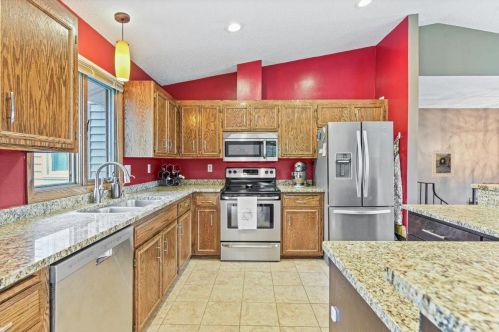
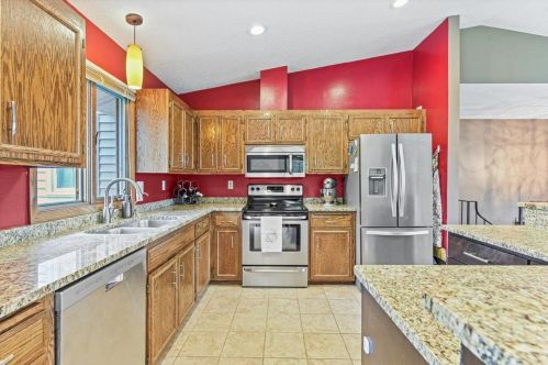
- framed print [431,149,455,178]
